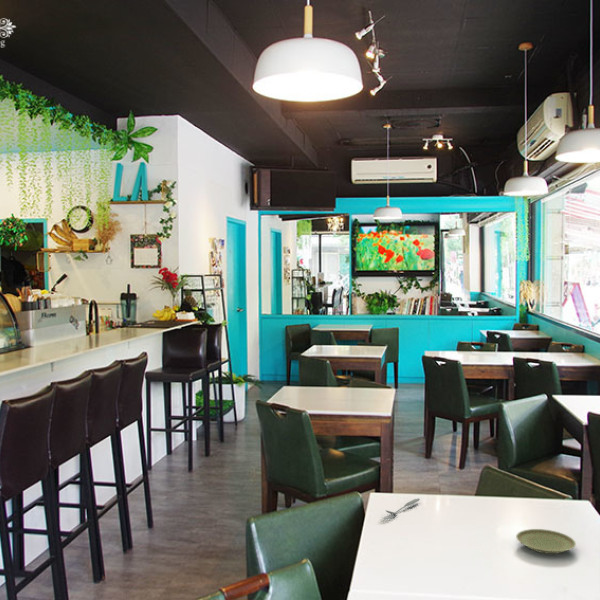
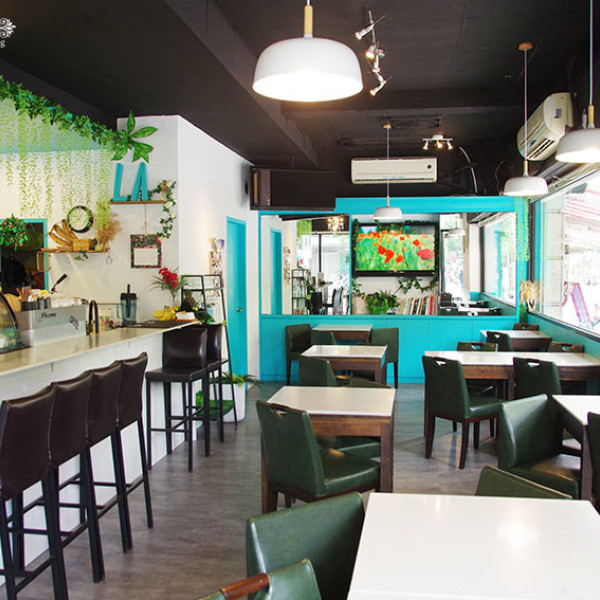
- spoon [385,497,421,515]
- plate [515,528,577,555]
